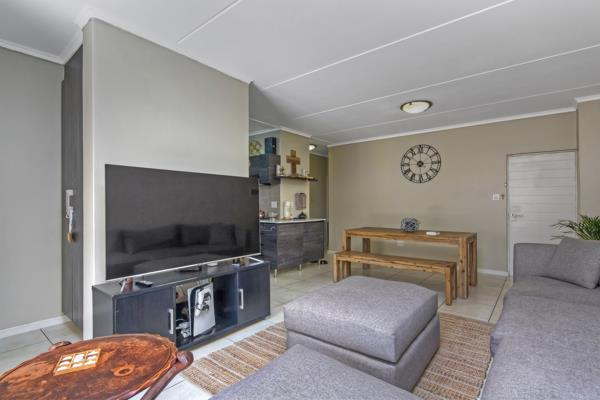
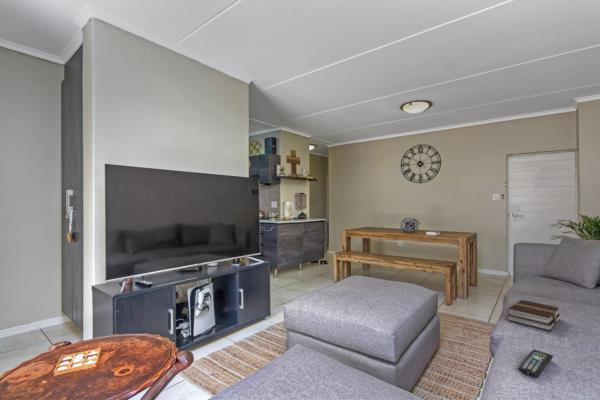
+ book [505,299,561,332]
+ remote control [517,348,554,378]
